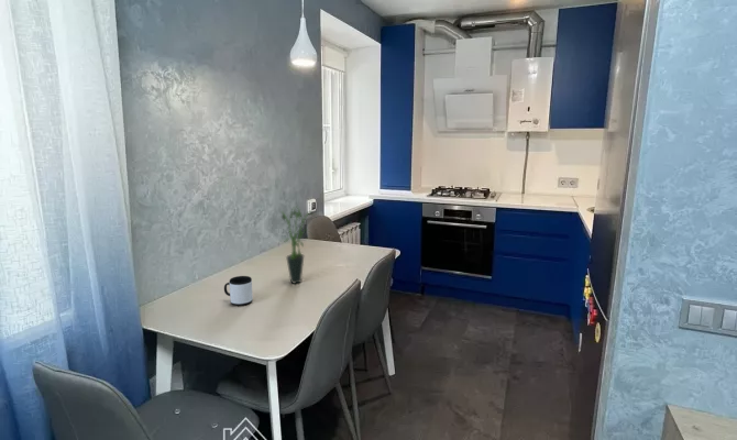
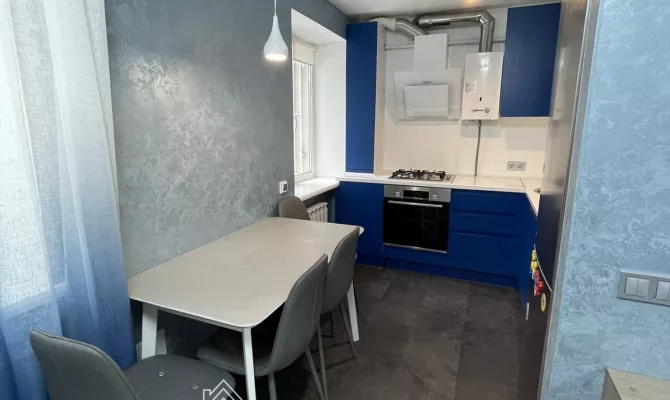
- mug [223,275,254,307]
- potted plant [280,206,317,285]
